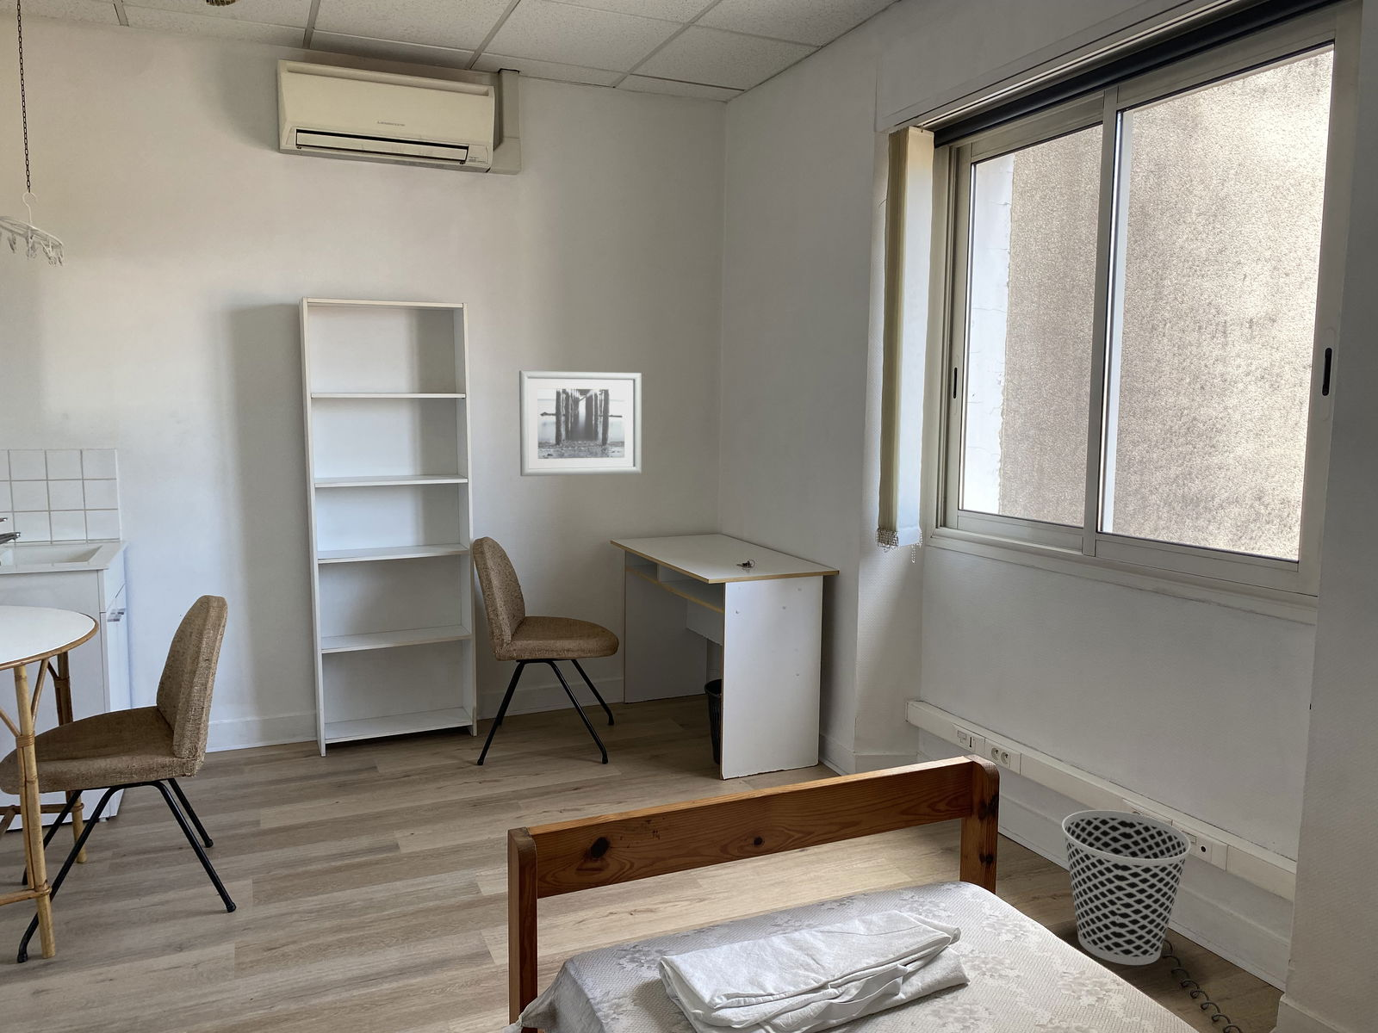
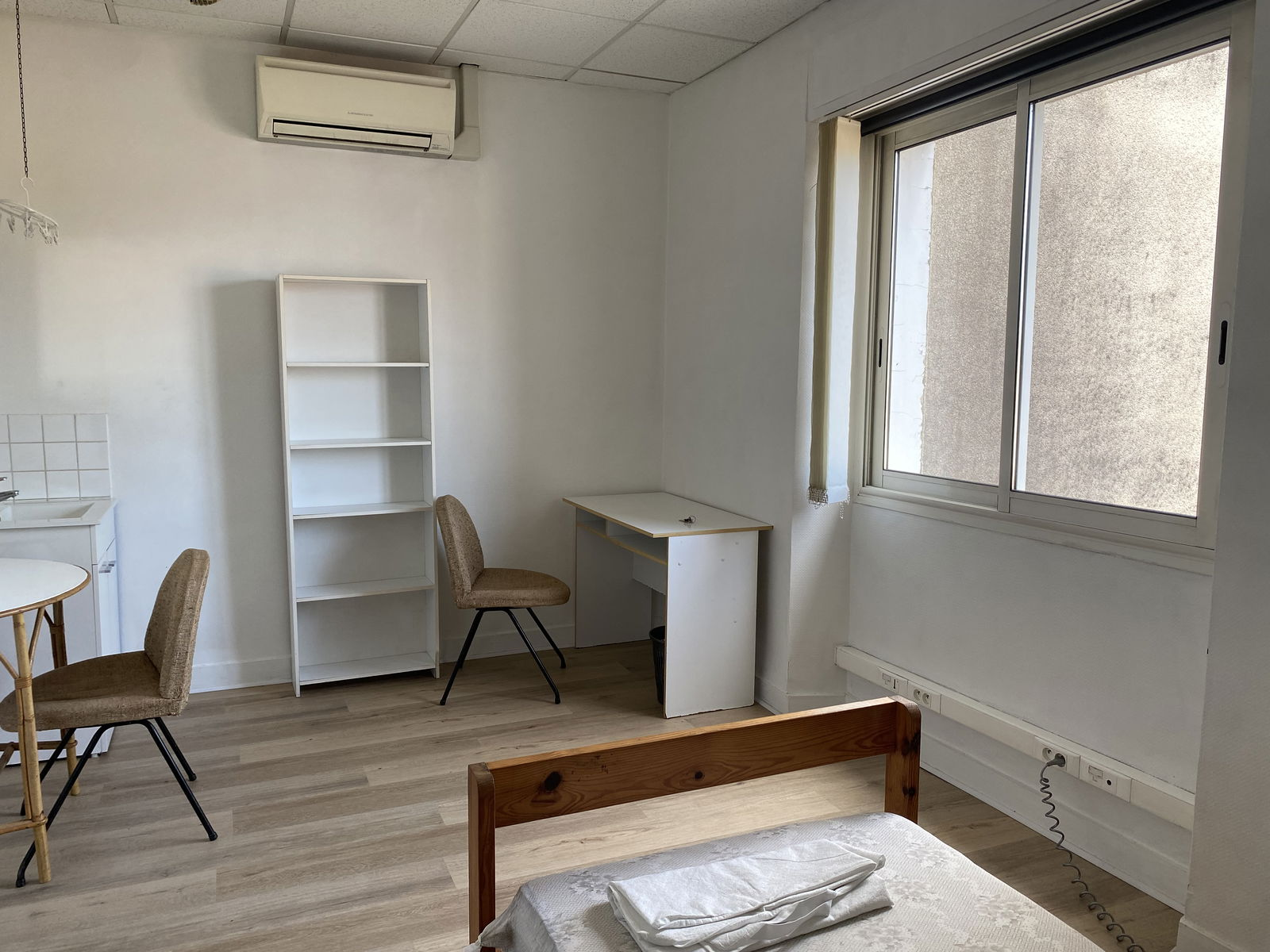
- wastebasket [1061,809,1192,966]
- wall art [519,370,642,477]
